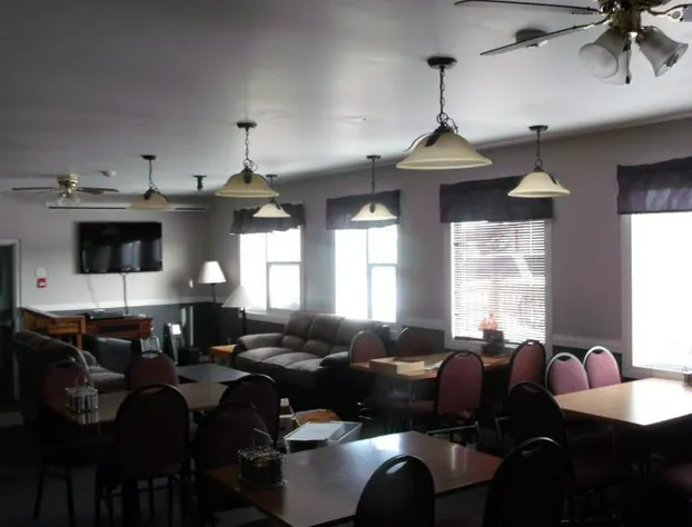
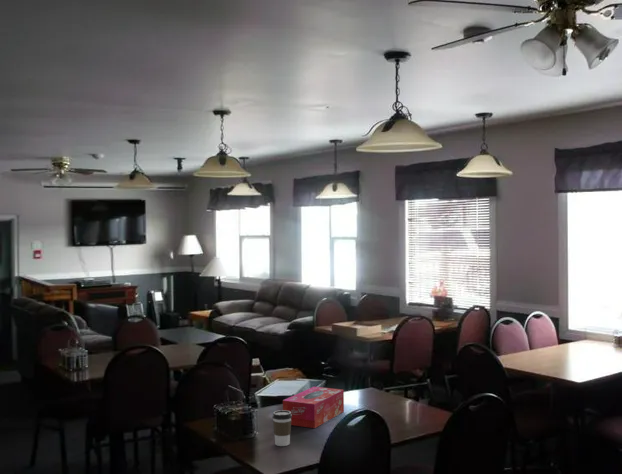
+ coffee cup [272,409,292,447]
+ tissue box [282,386,345,429]
